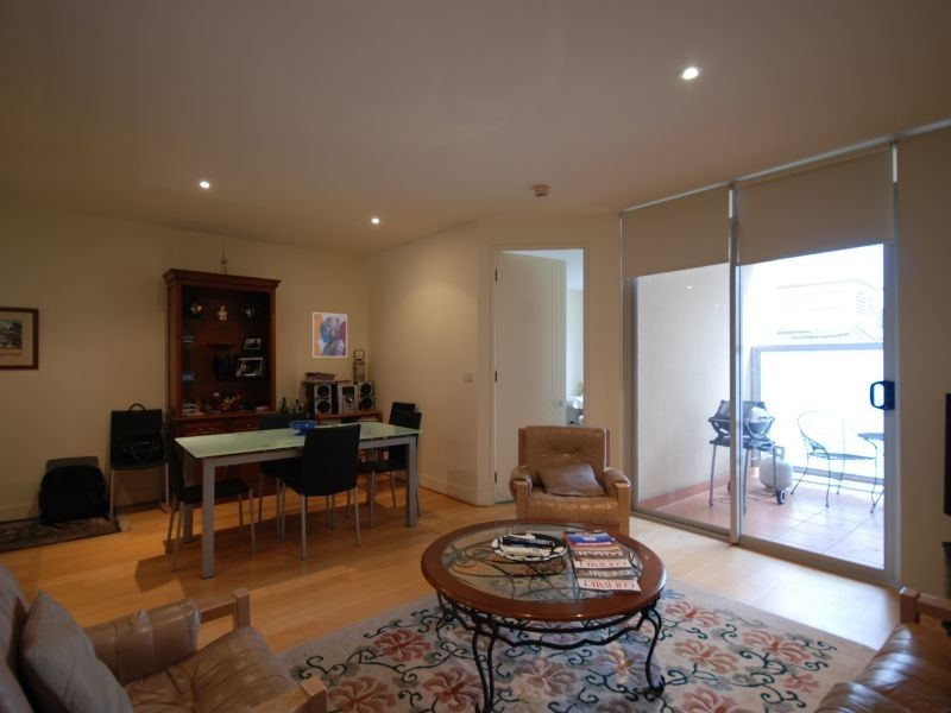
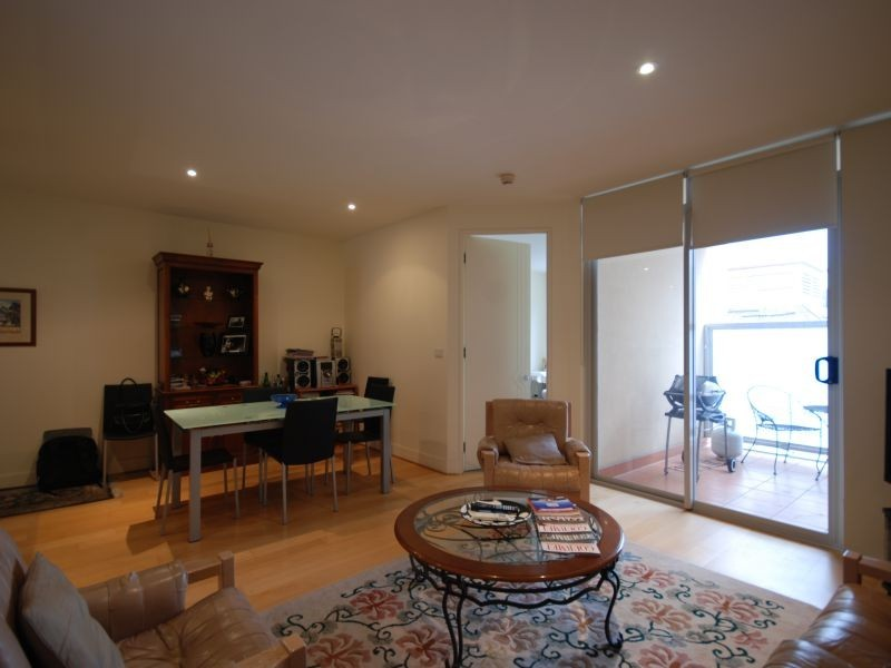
- wall art [311,311,348,359]
